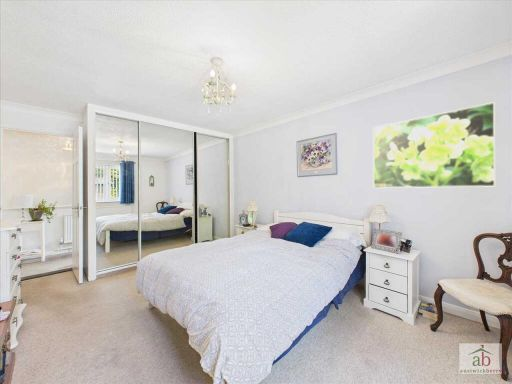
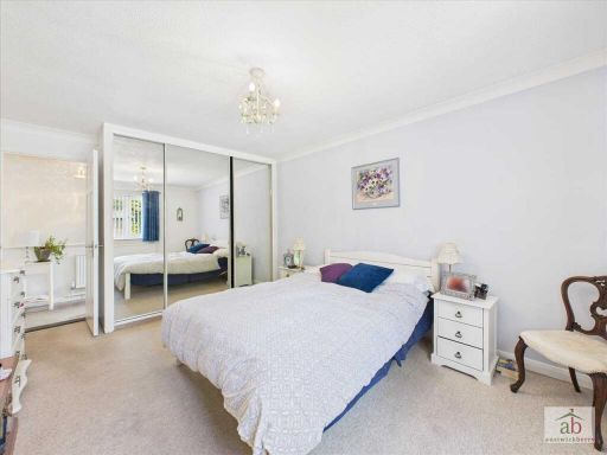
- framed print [372,101,496,189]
